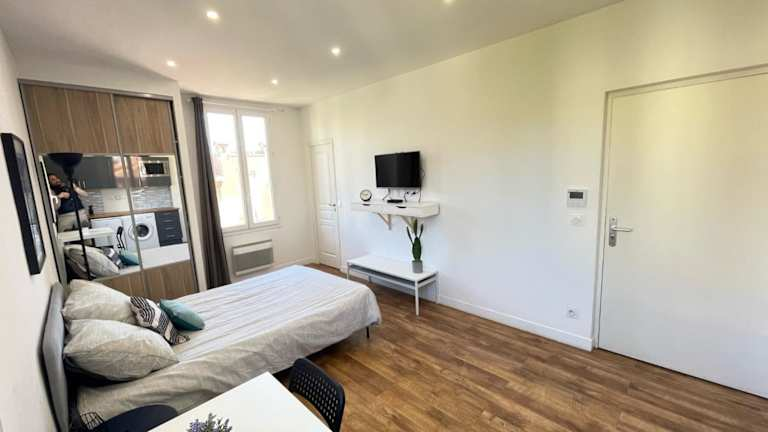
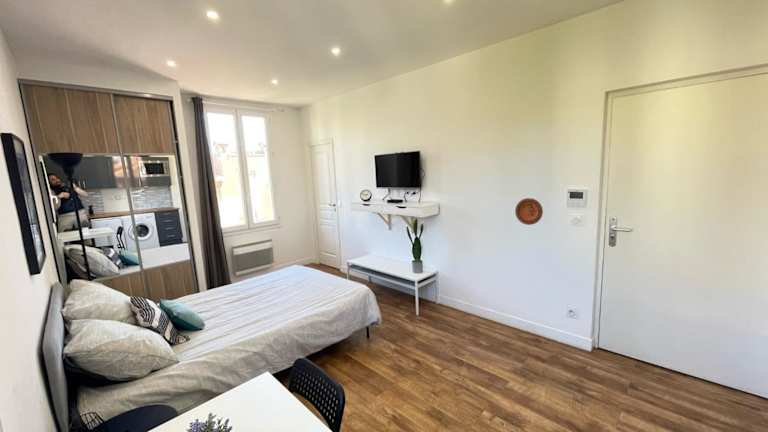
+ decorative plate [514,197,544,226]
